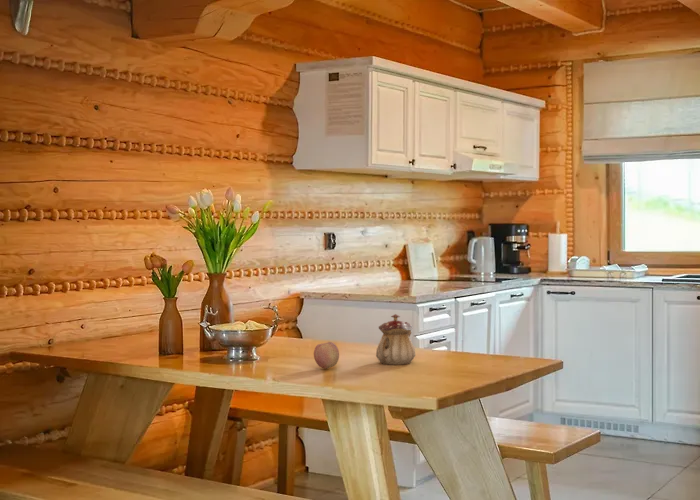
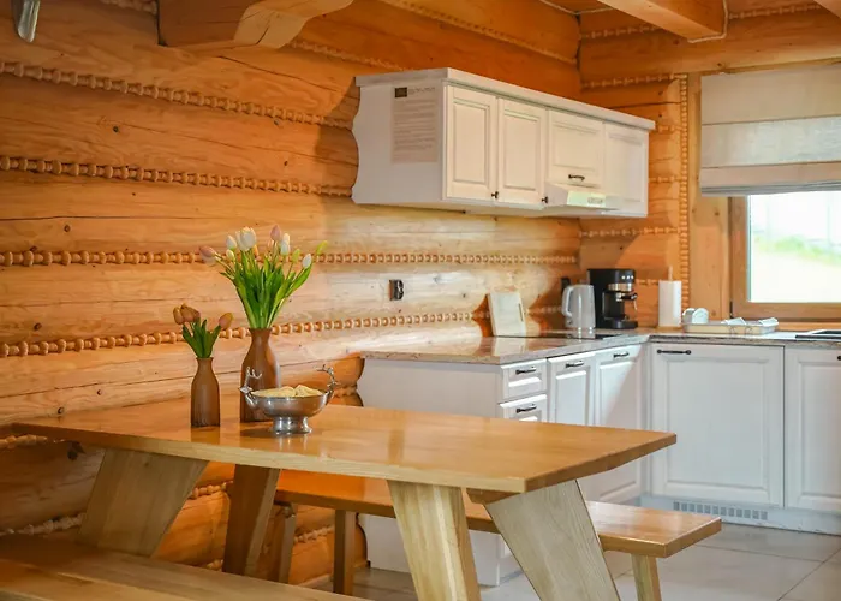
- teapot [375,313,416,366]
- fruit [313,341,340,370]
